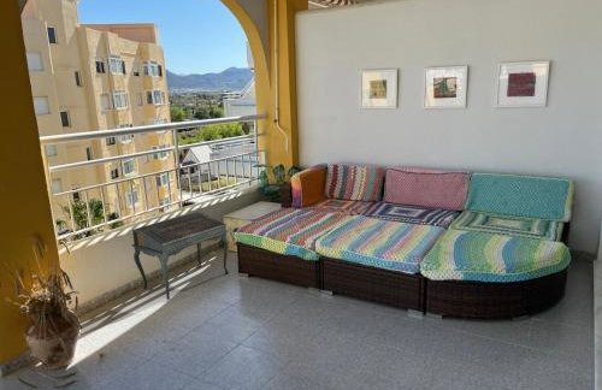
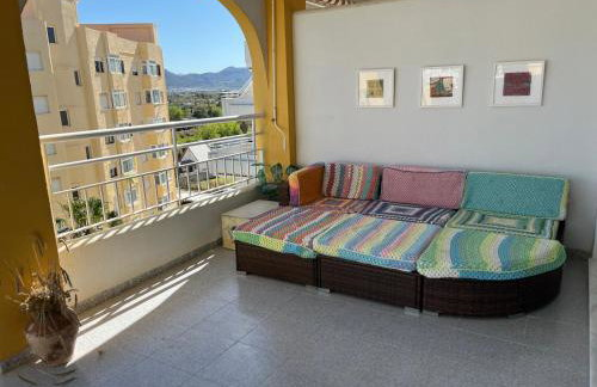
- writing desk [130,212,230,301]
